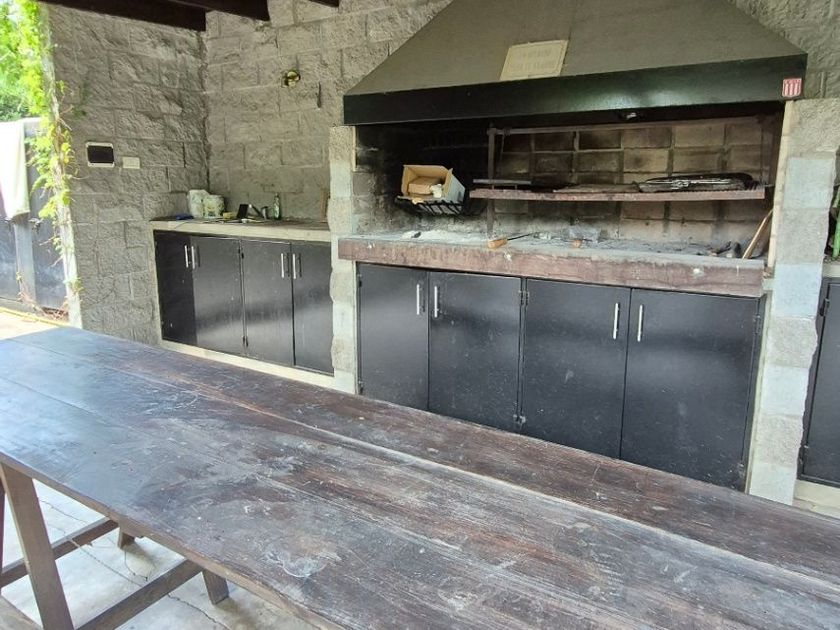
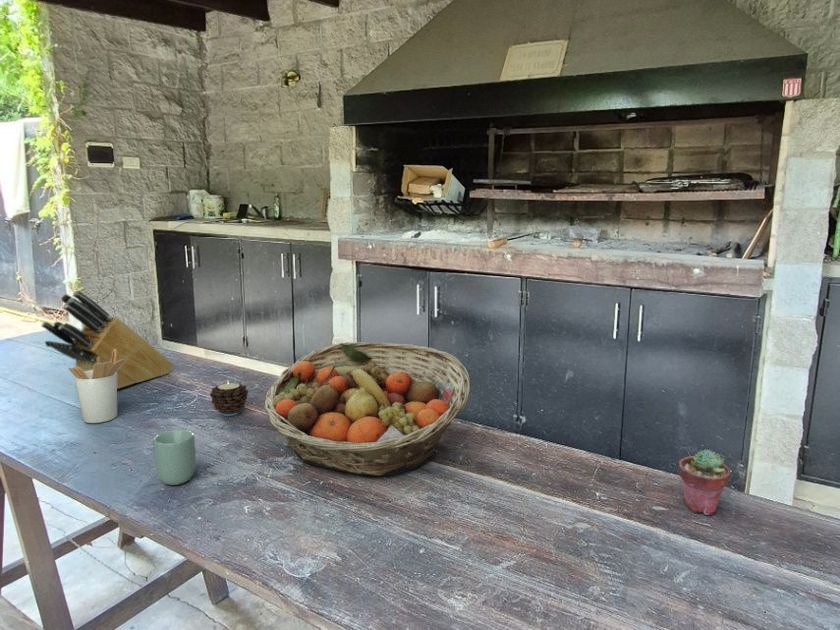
+ knife block [40,289,175,390]
+ utensil holder [67,349,125,424]
+ cup [153,429,197,486]
+ fruit basket [263,341,471,477]
+ potted succulent [678,448,731,516]
+ candle [209,381,250,417]
